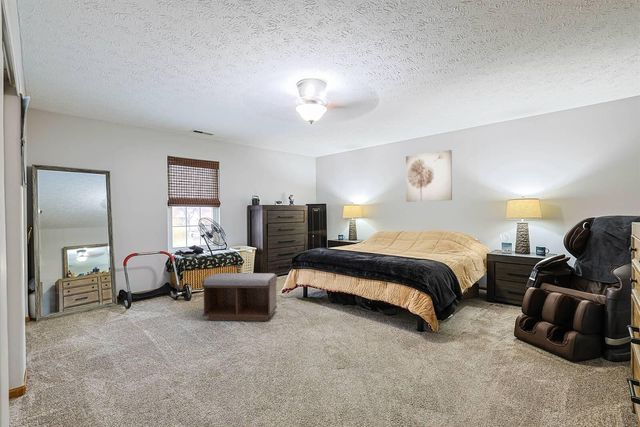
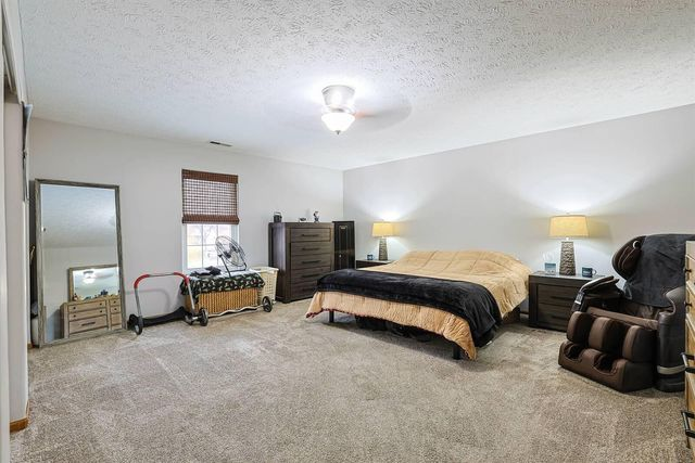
- wall art [405,149,453,203]
- bench [201,272,278,322]
